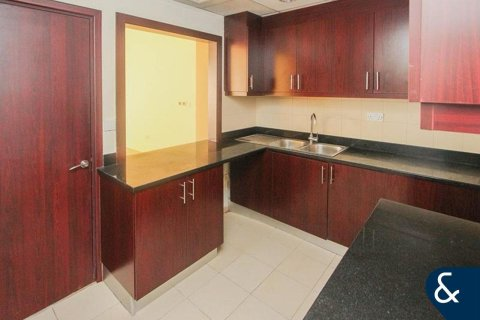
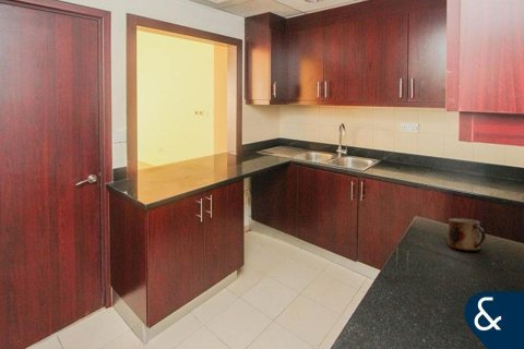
+ mug [446,217,487,252]
